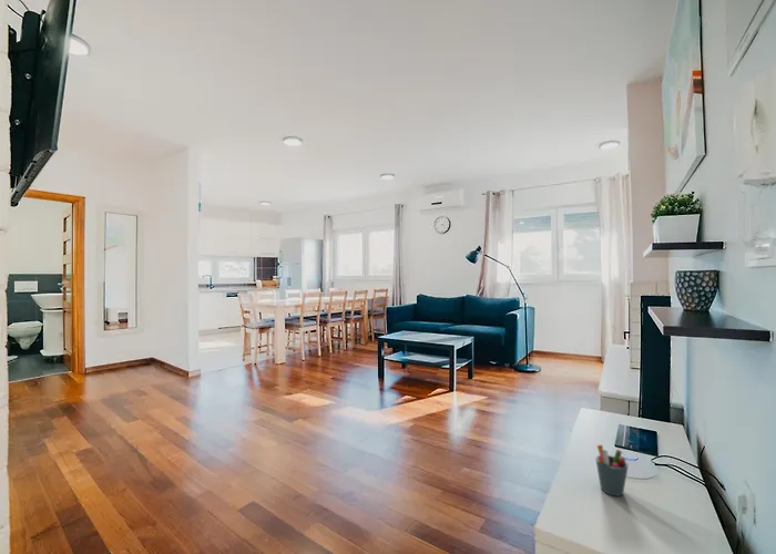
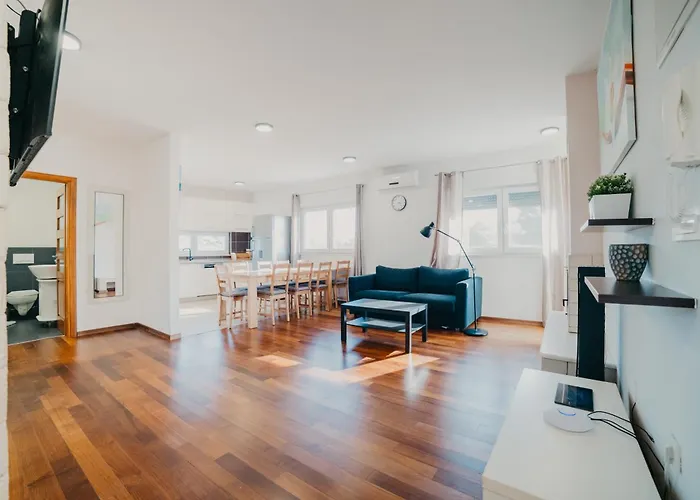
- pen holder [594,443,630,497]
